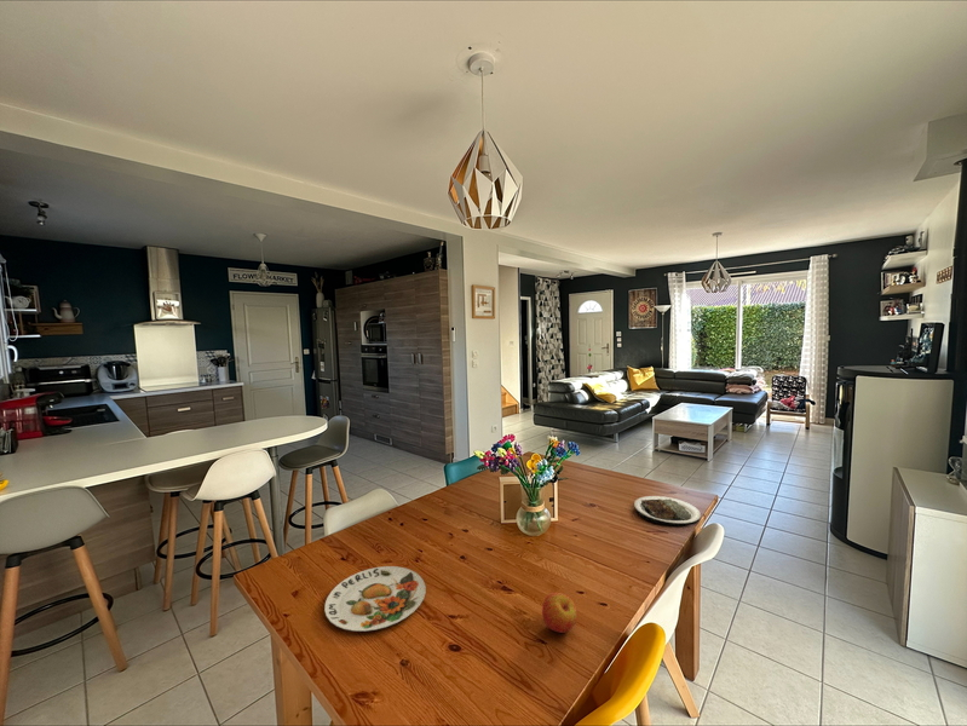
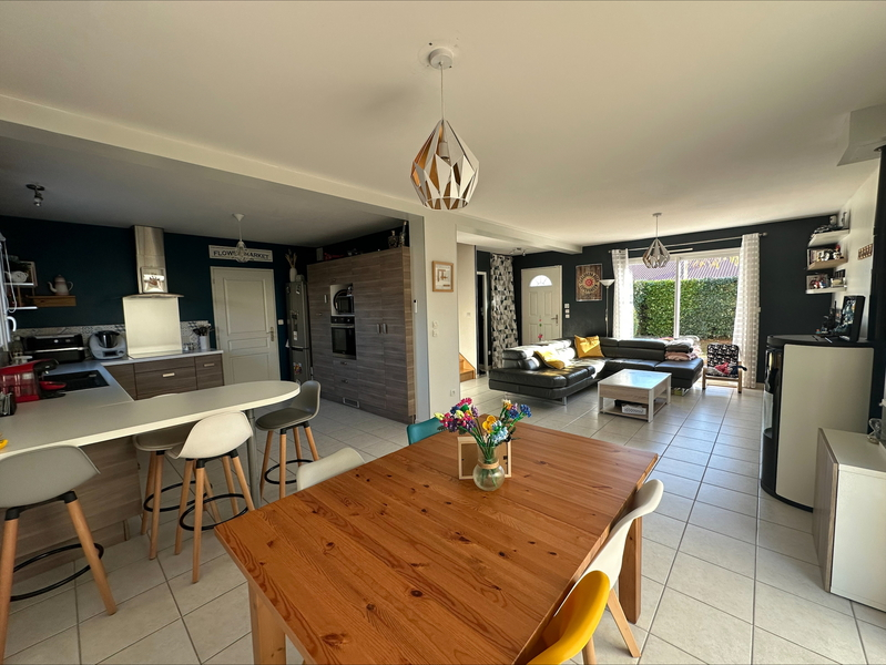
- apple [541,592,579,634]
- plate [323,565,427,633]
- plate [633,495,702,526]
